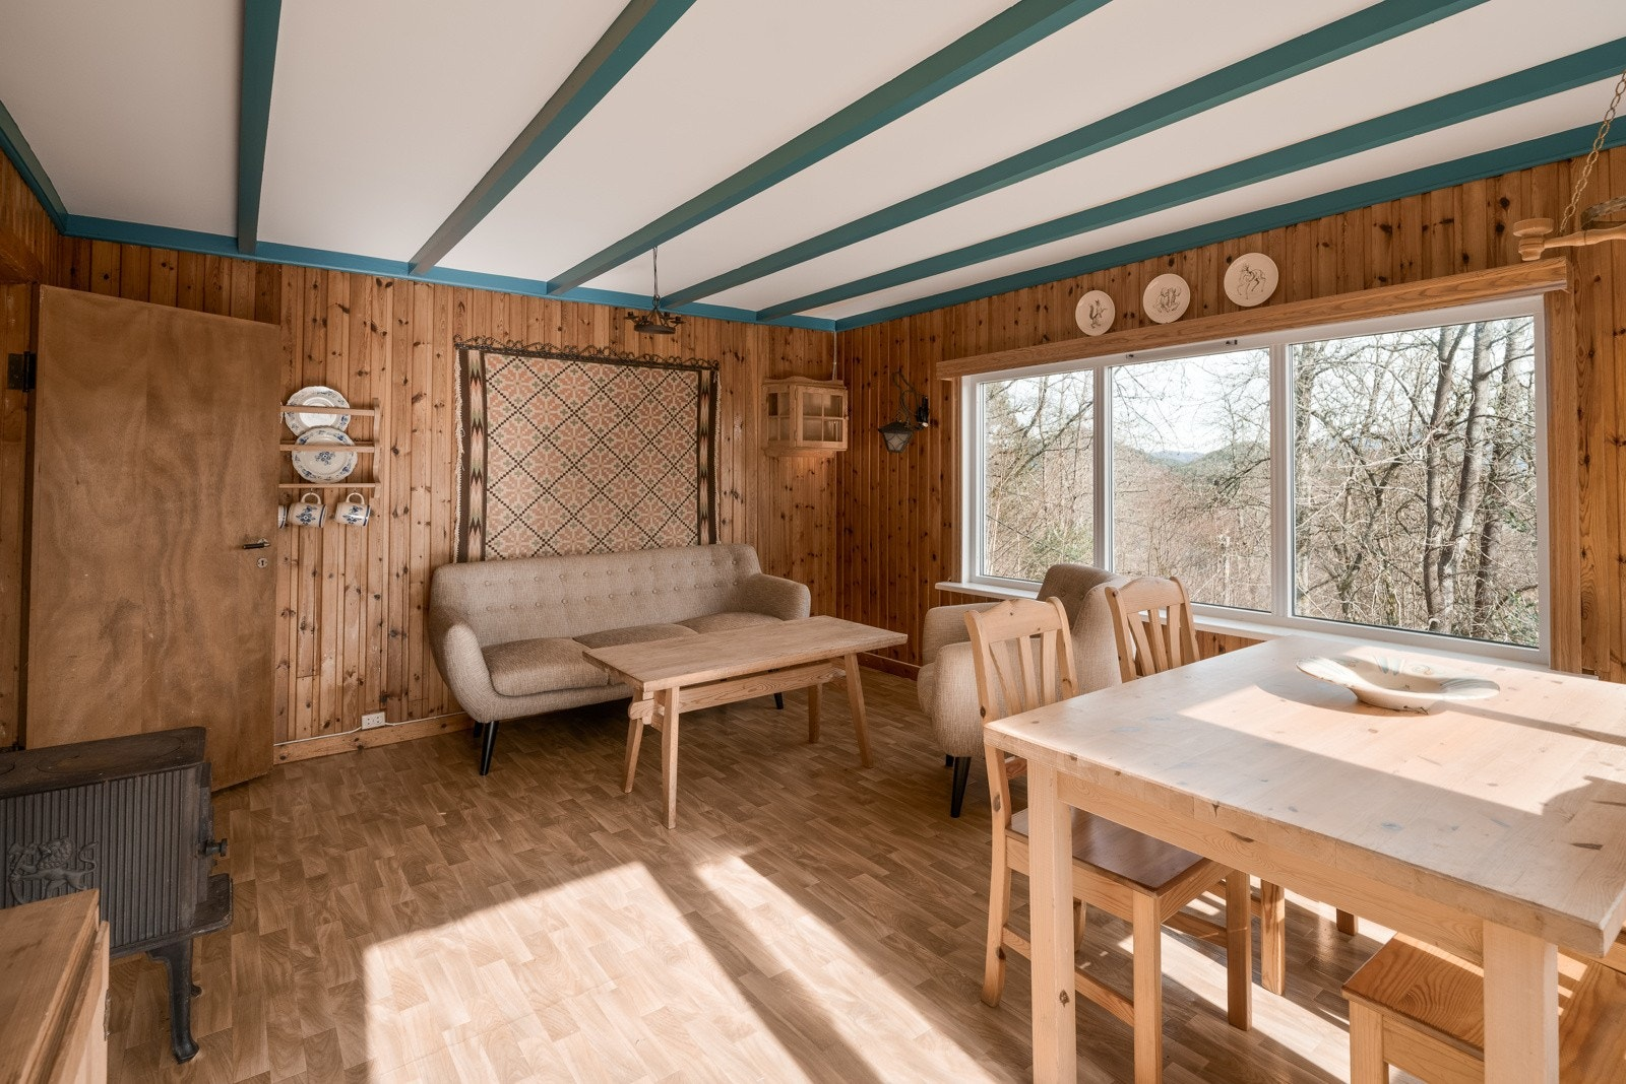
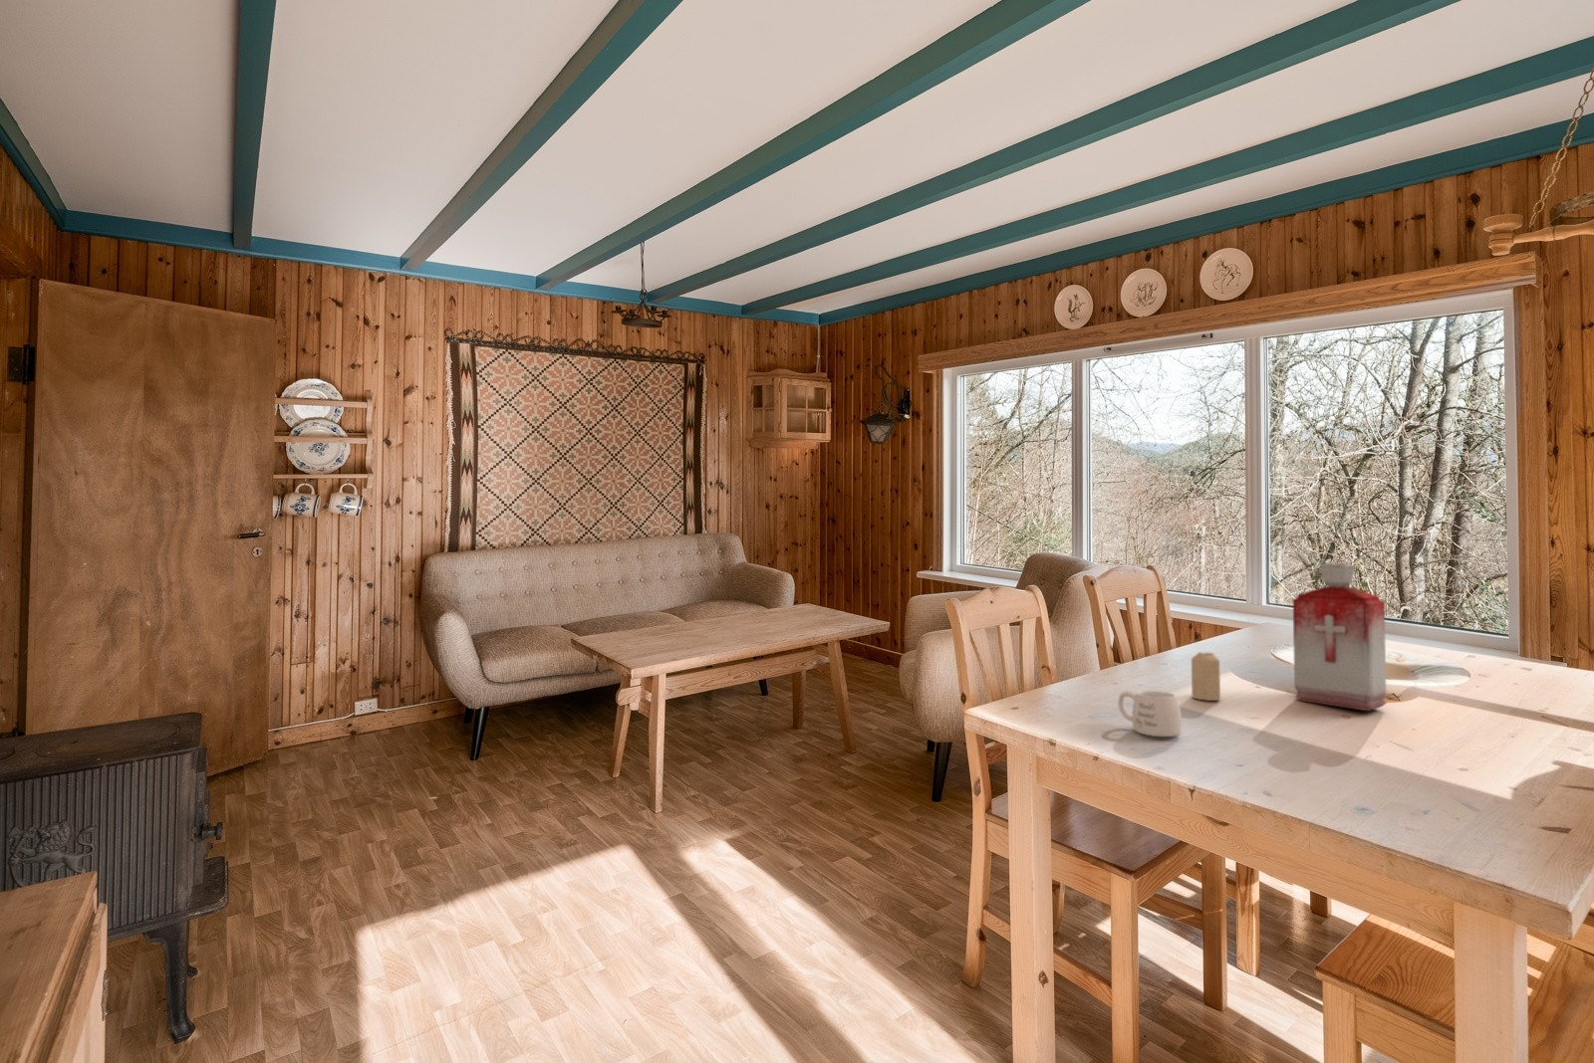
+ bottle [1293,562,1387,712]
+ mug [1117,689,1182,738]
+ candle [1190,651,1221,701]
